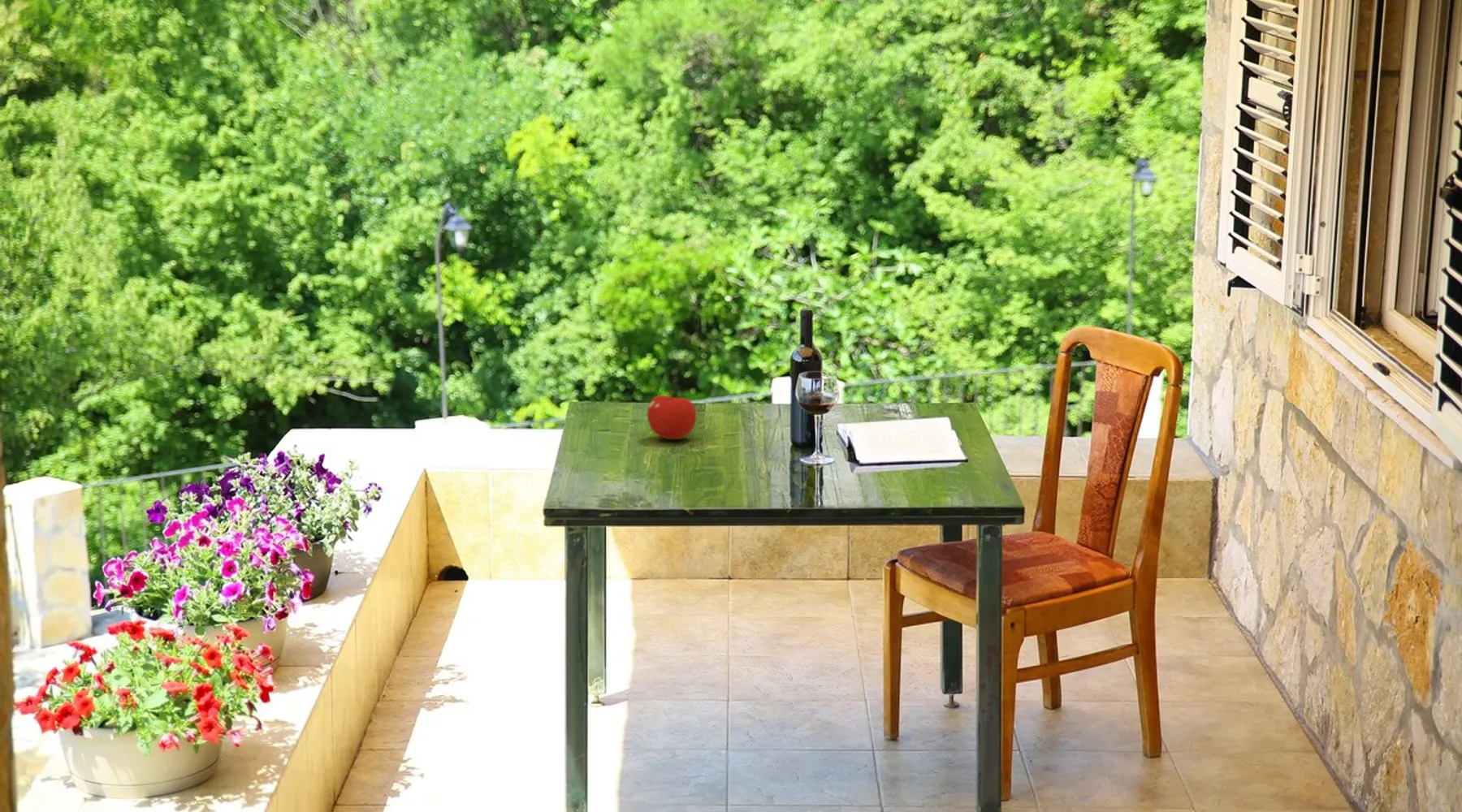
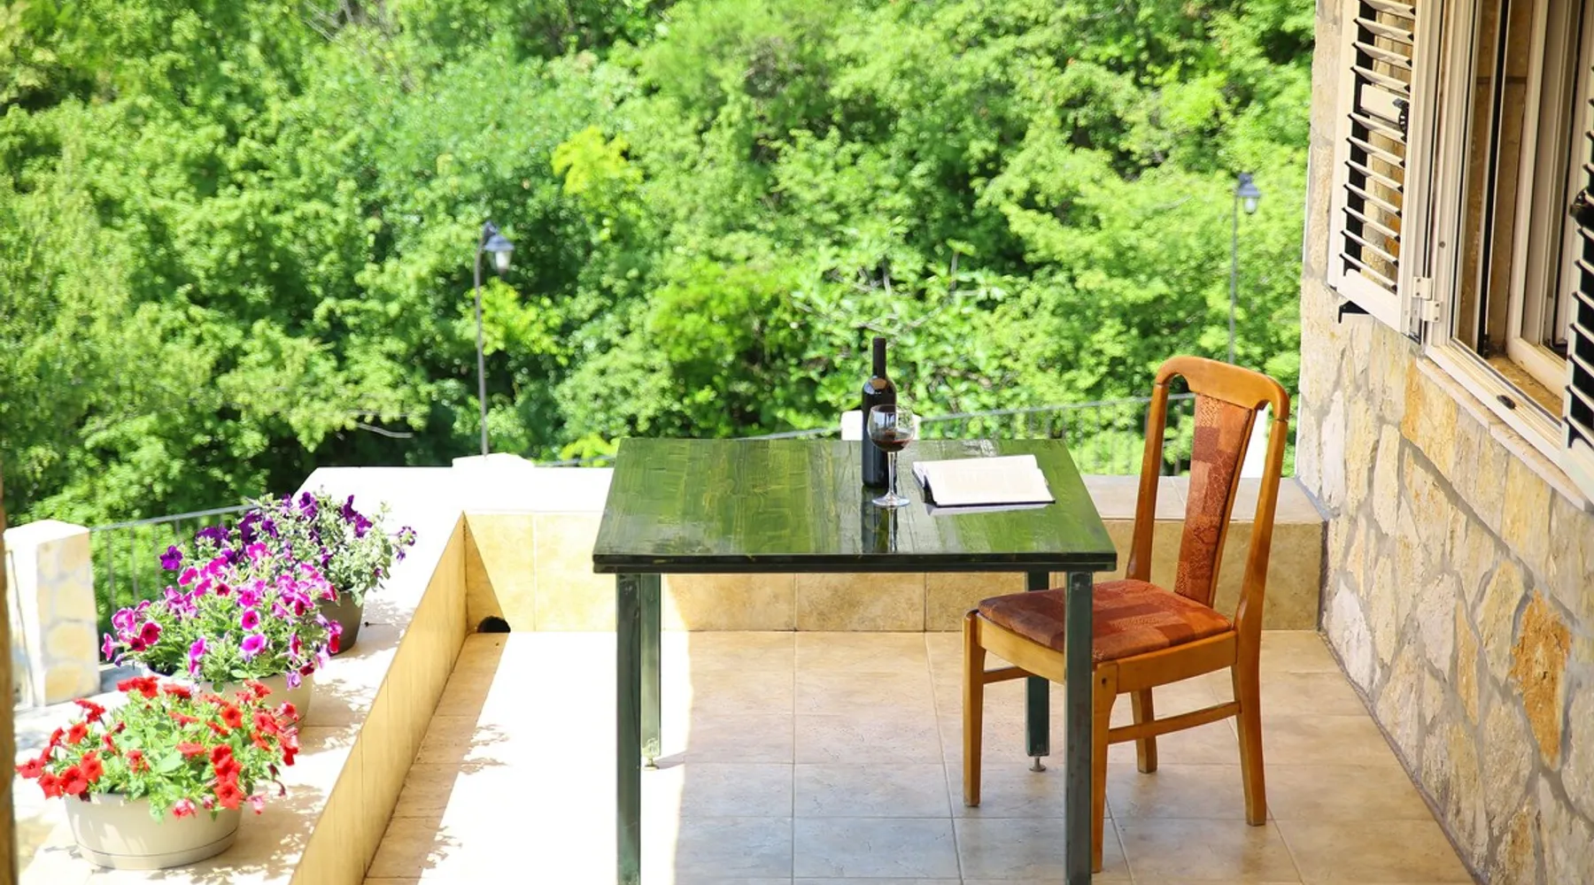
- fruit [647,388,697,440]
